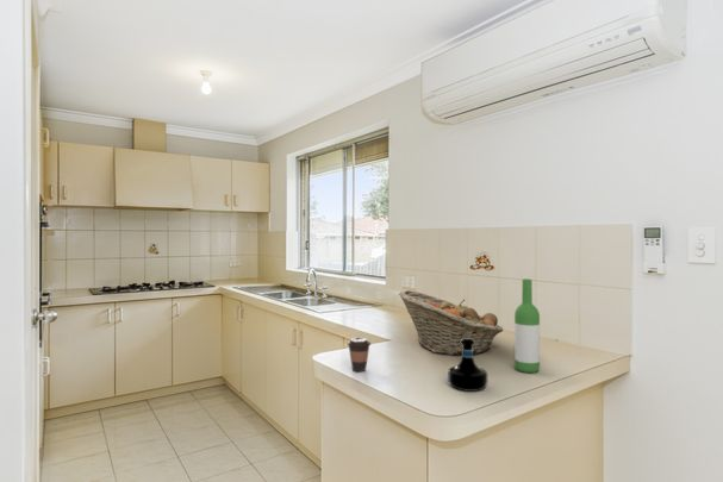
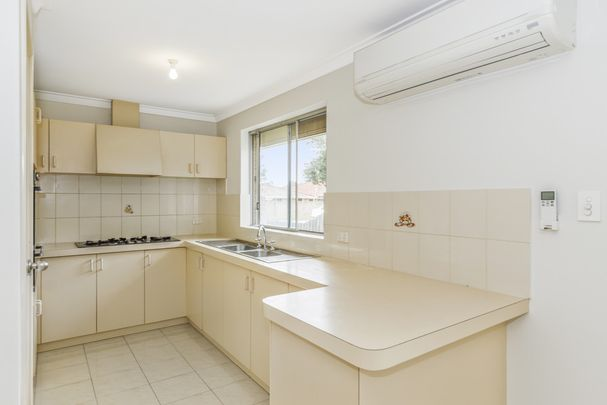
- coffee cup [347,337,372,373]
- fruit basket [398,289,504,356]
- tequila bottle [447,338,488,393]
- wine bottle [513,278,541,374]
